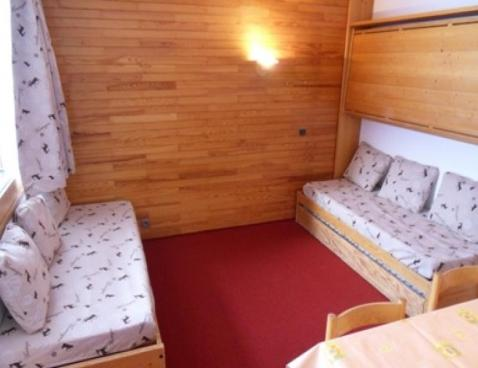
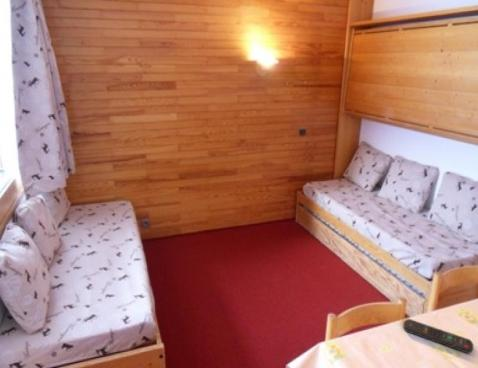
+ remote control [402,318,475,354]
